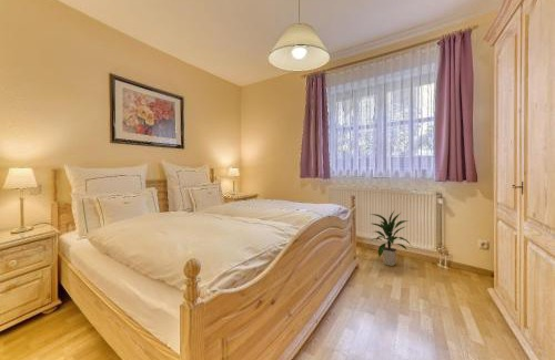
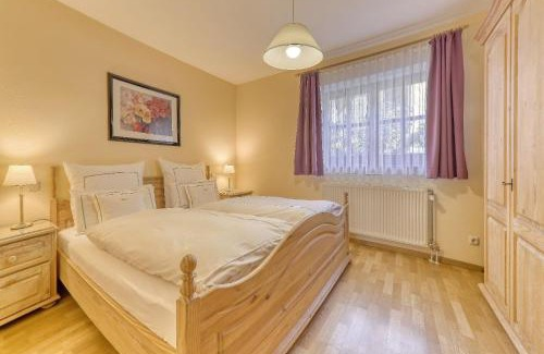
- indoor plant [369,209,412,267]
